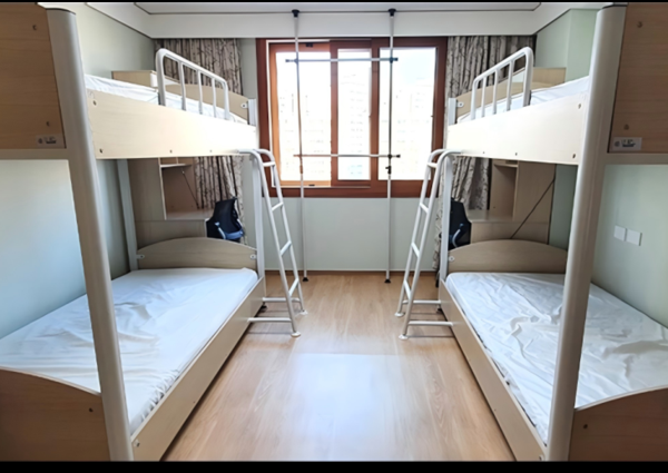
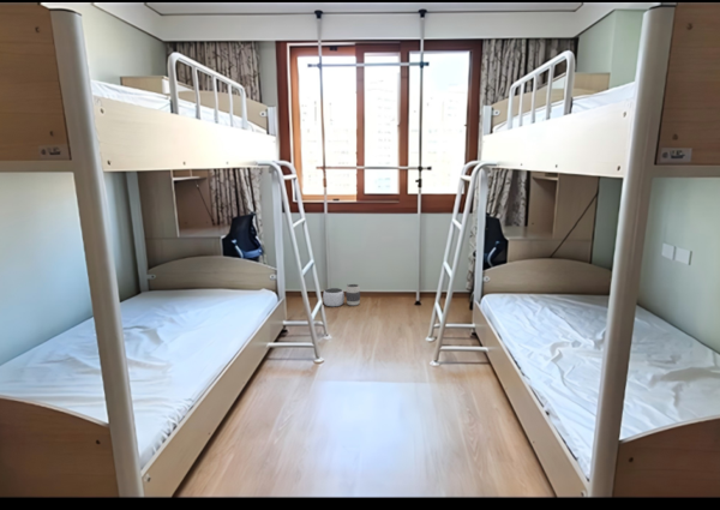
+ waste basket [322,283,361,307]
